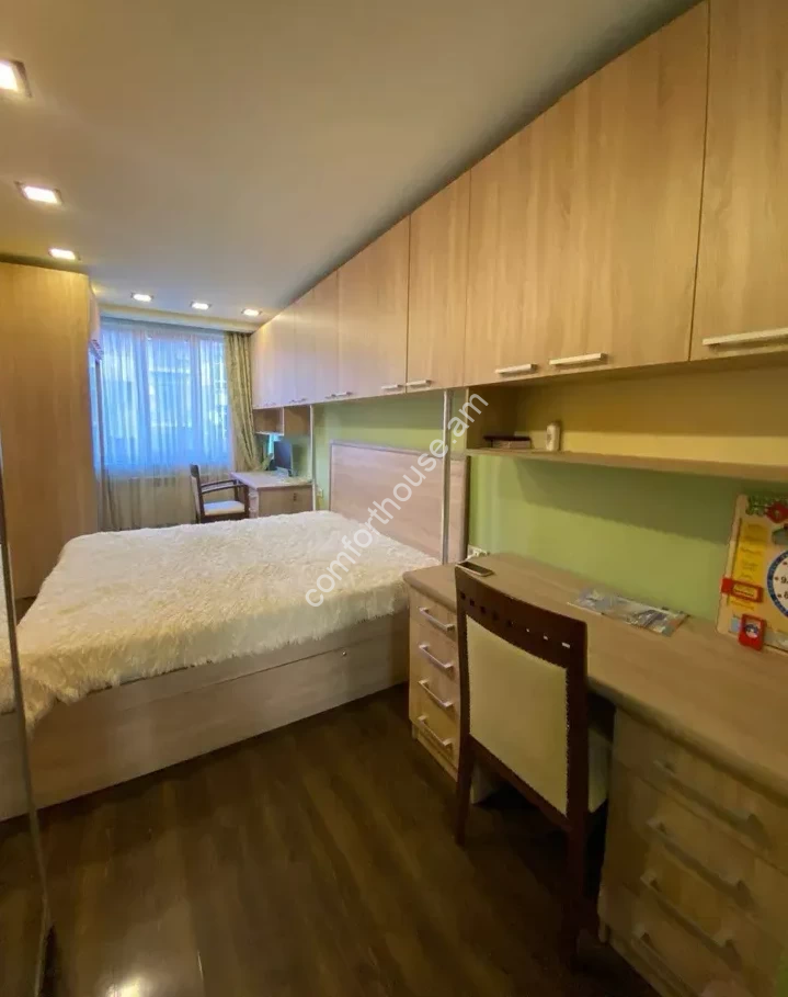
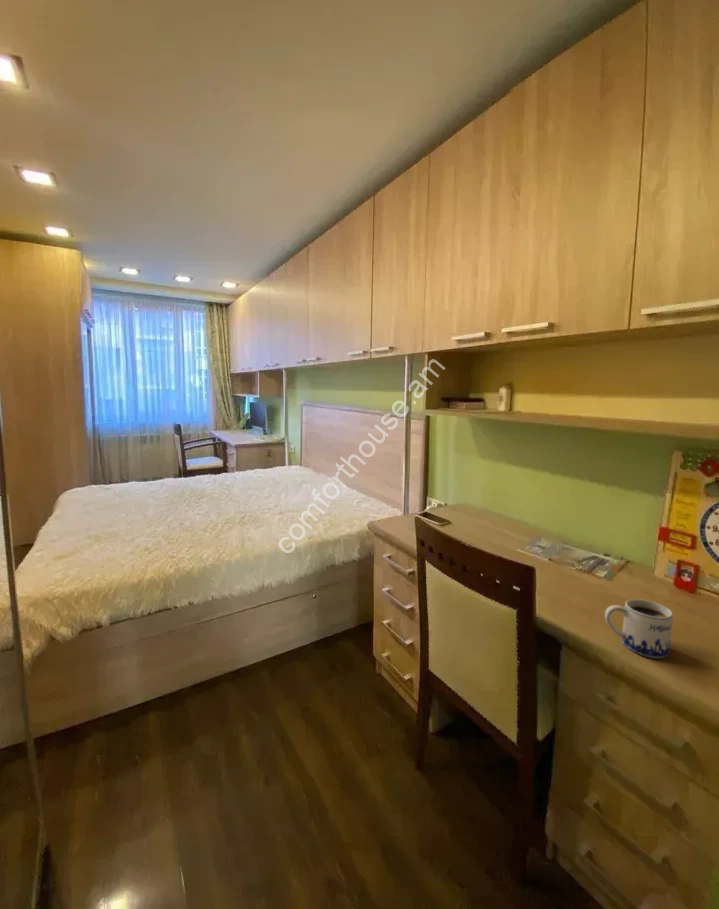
+ mug [604,598,674,659]
